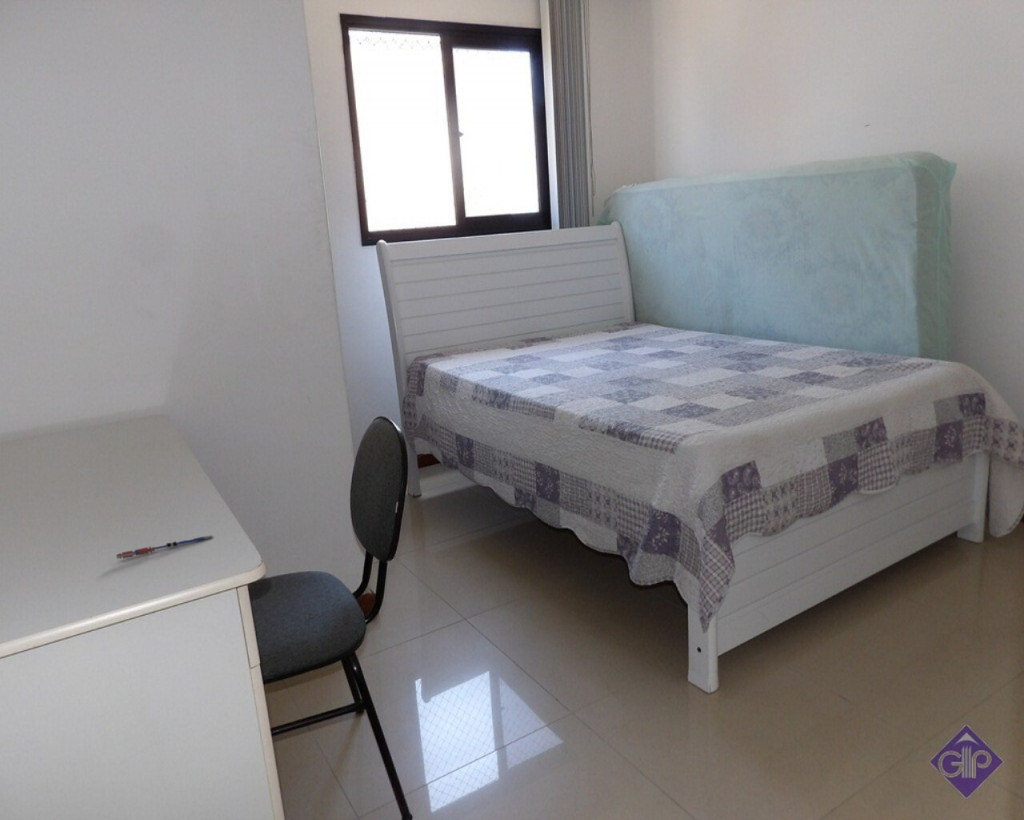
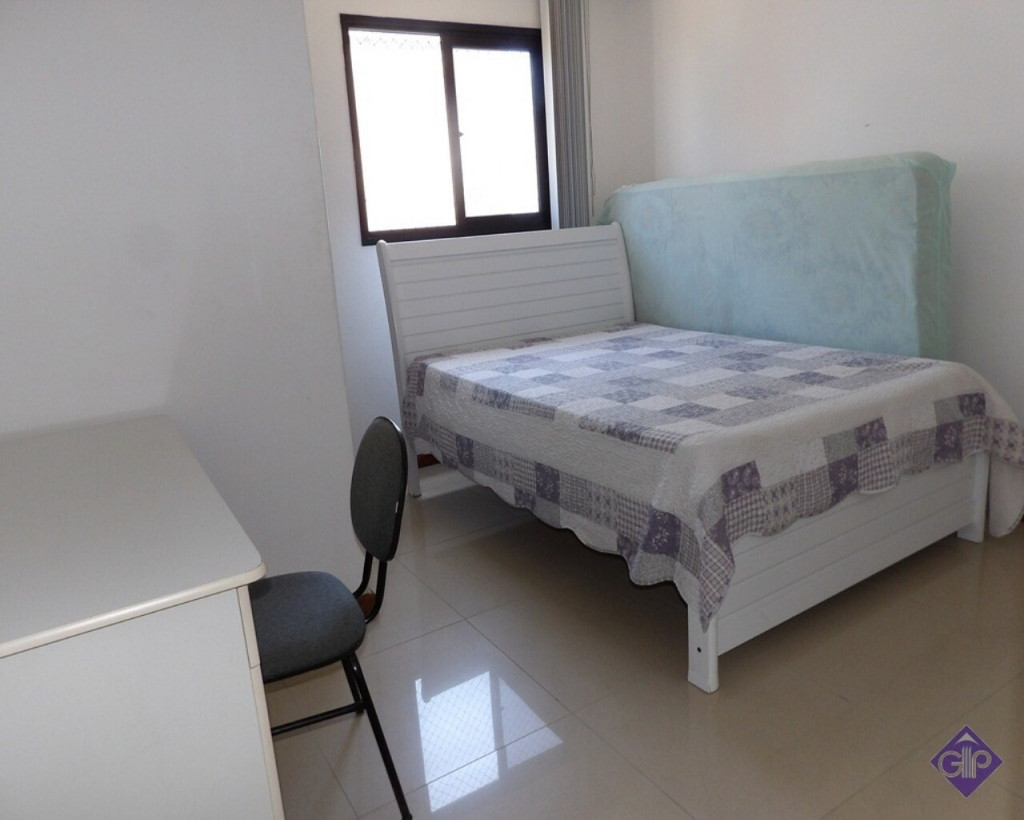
- pen [115,534,214,560]
